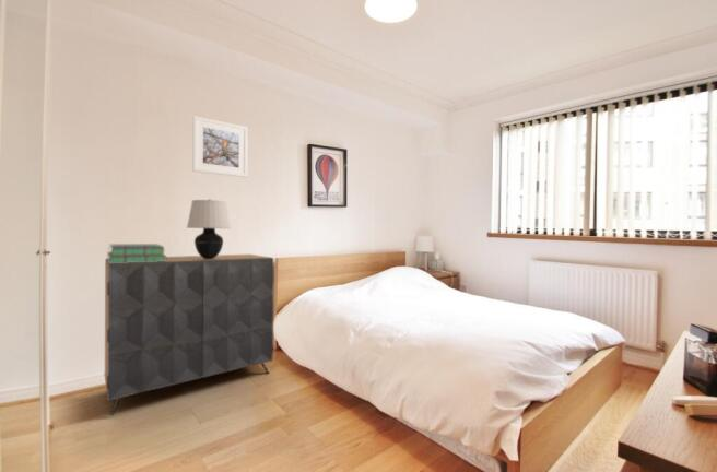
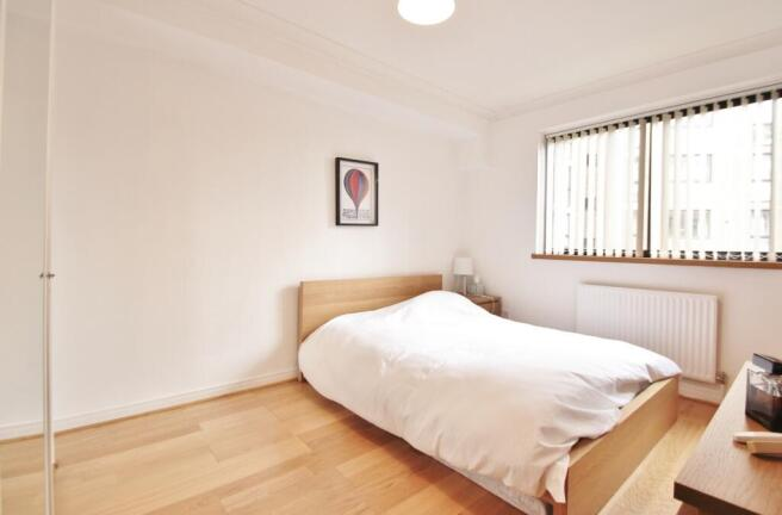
- stack of books [106,243,167,263]
- dresser [103,253,275,417]
- table lamp [186,198,232,259]
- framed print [191,115,249,178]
